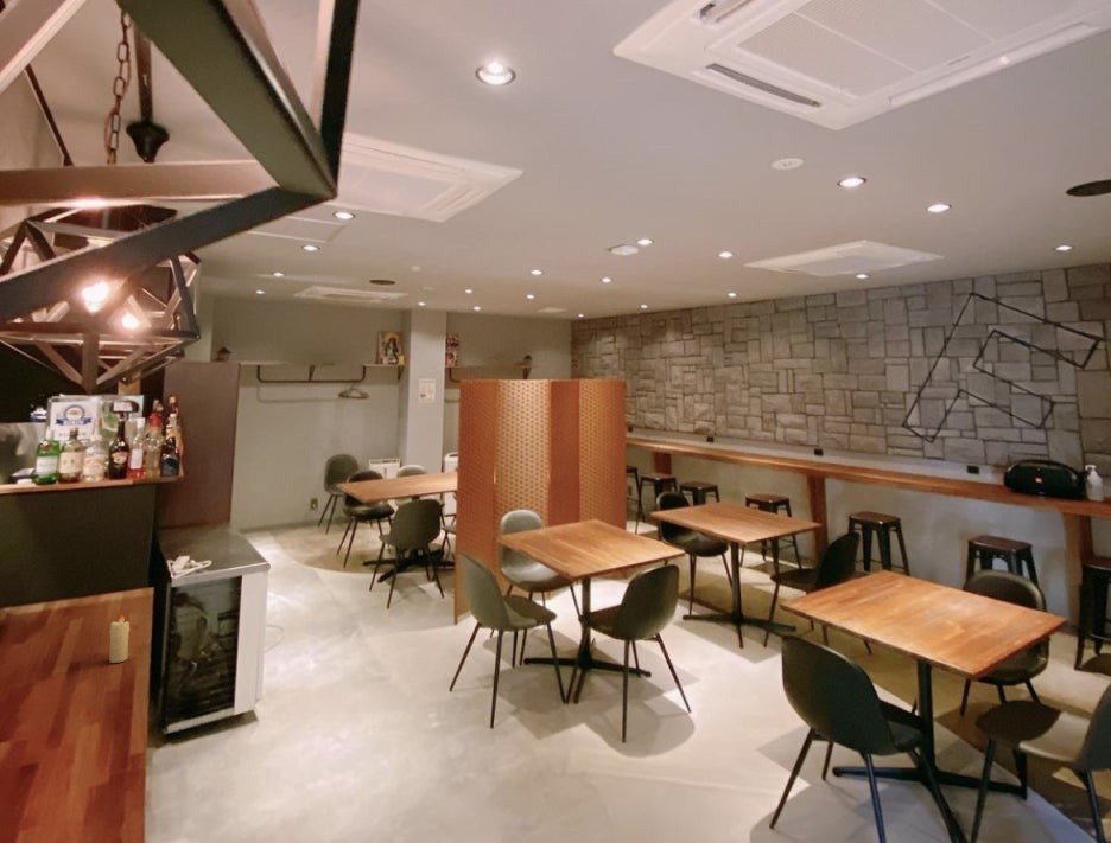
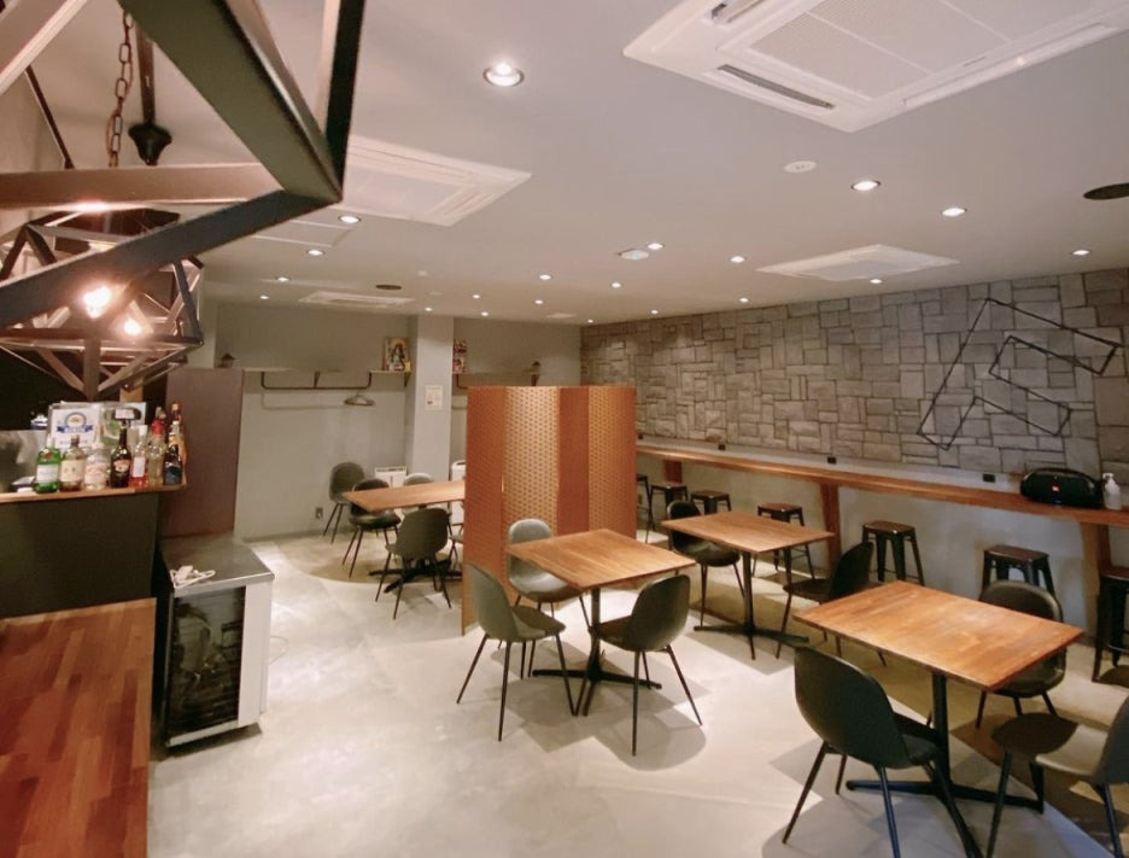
- candle [108,613,131,664]
